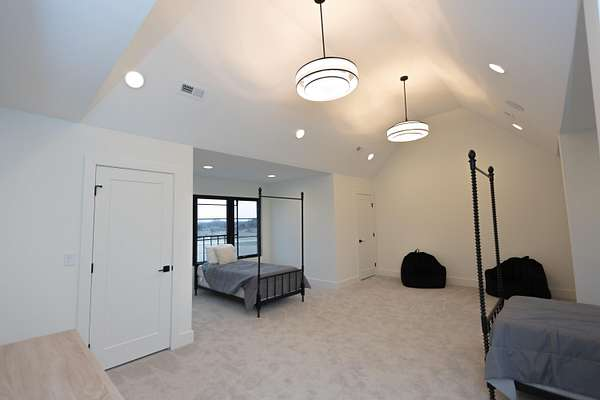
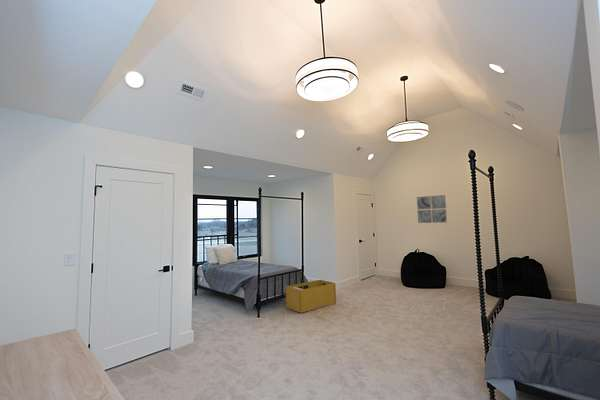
+ storage bin [285,279,337,314]
+ wall art [416,194,448,224]
